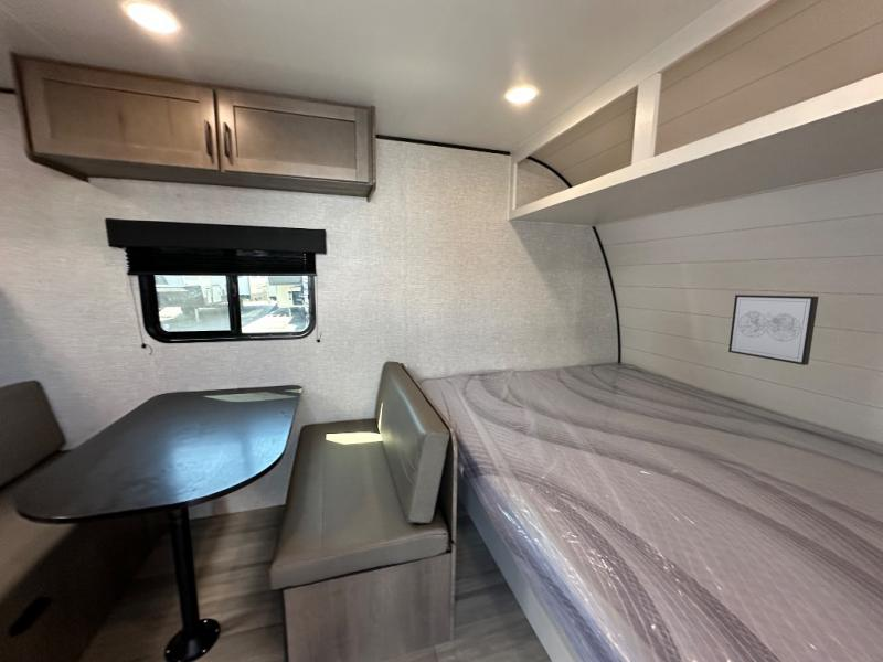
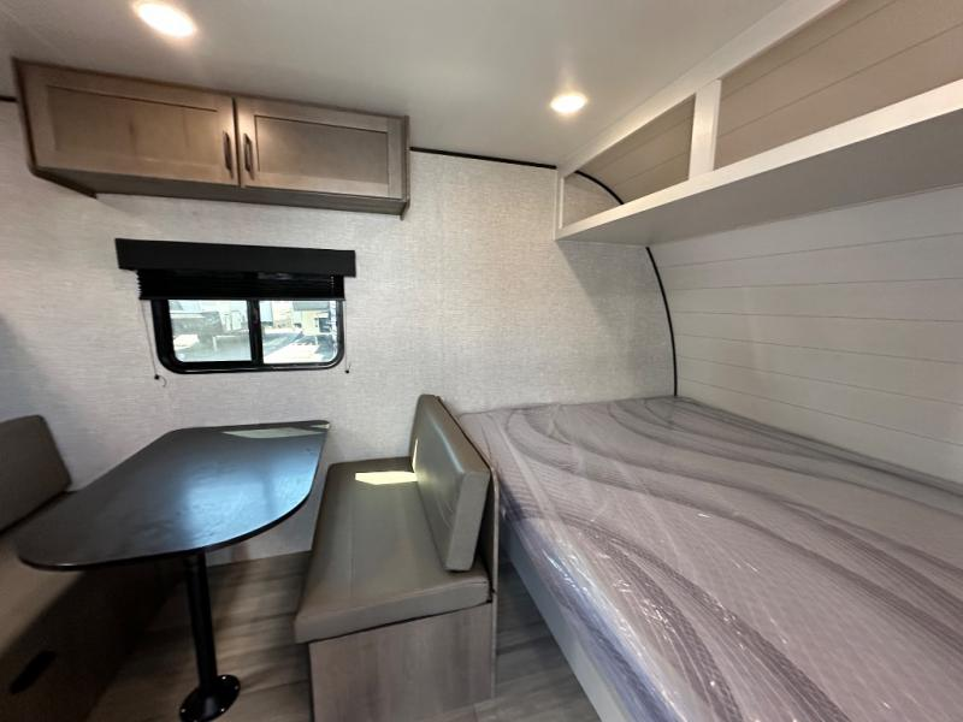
- wall art [727,293,820,366]
